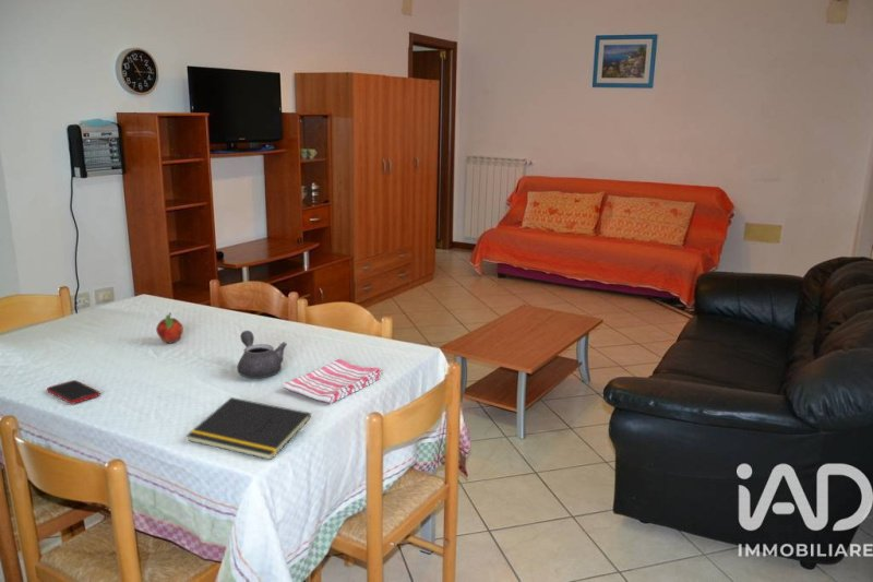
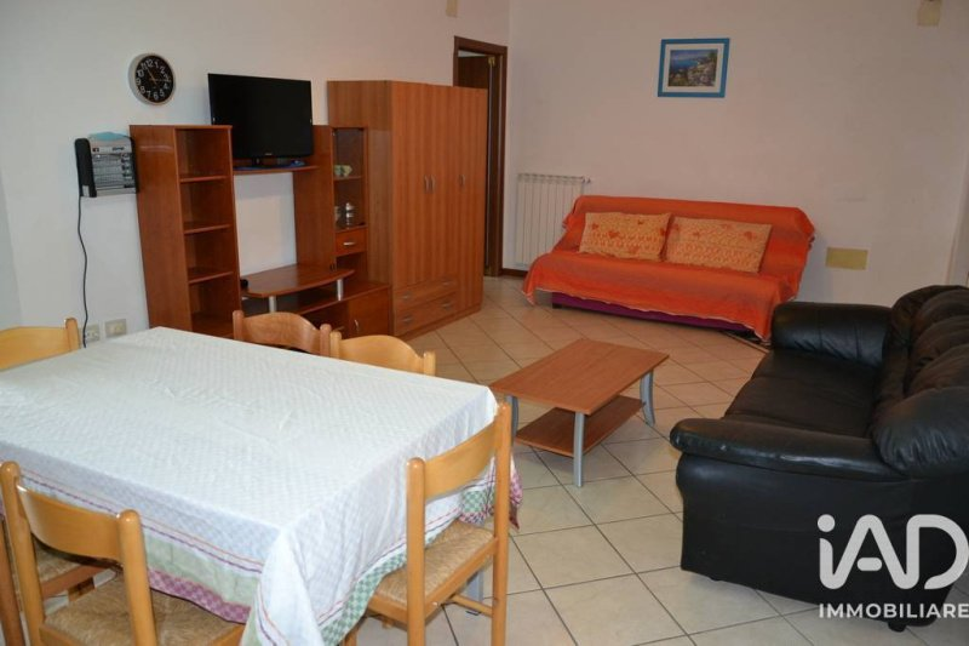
- fruit [155,311,184,345]
- cell phone [46,379,101,405]
- teapot [236,330,288,379]
- notepad [186,396,312,461]
- dish towel [282,358,382,405]
